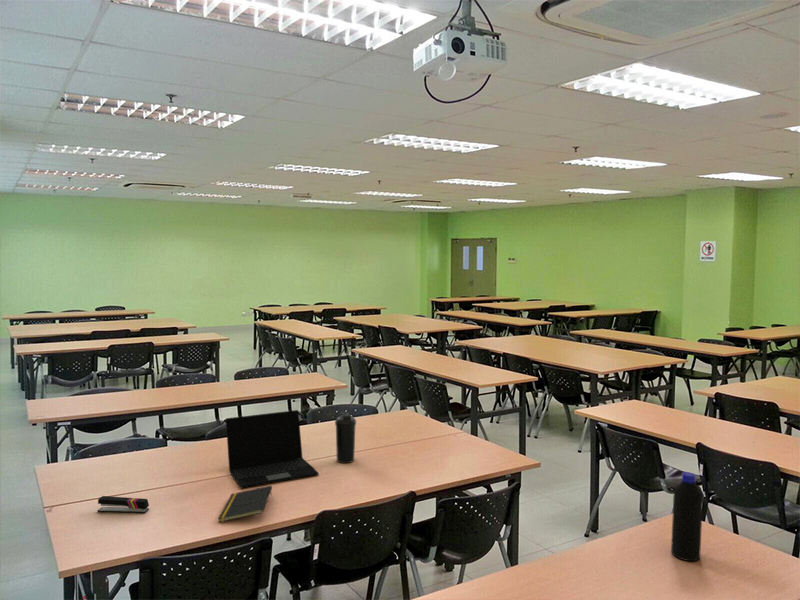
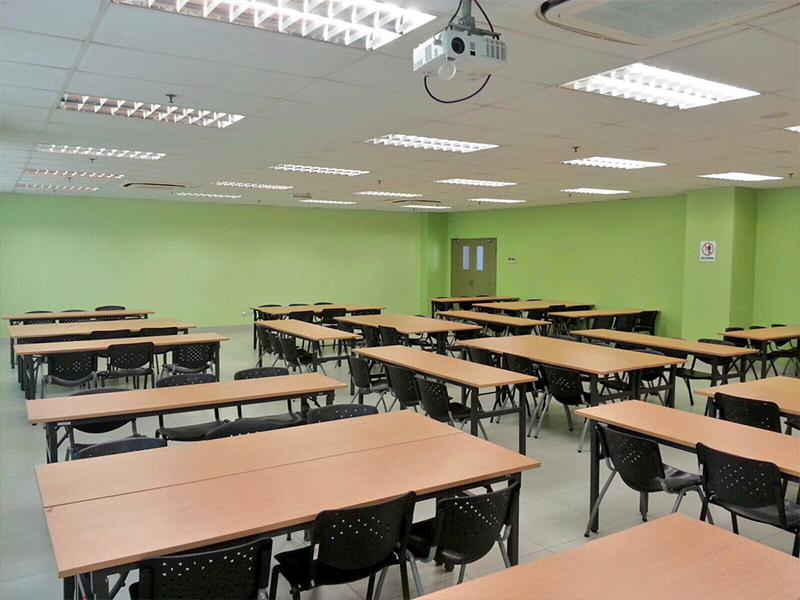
- stapler [97,495,150,514]
- notepad [217,484,273,523]
- bottle [670,471,704,562]
- laptop [225,409,320,489]
- water bottle [334,411,357,464]
